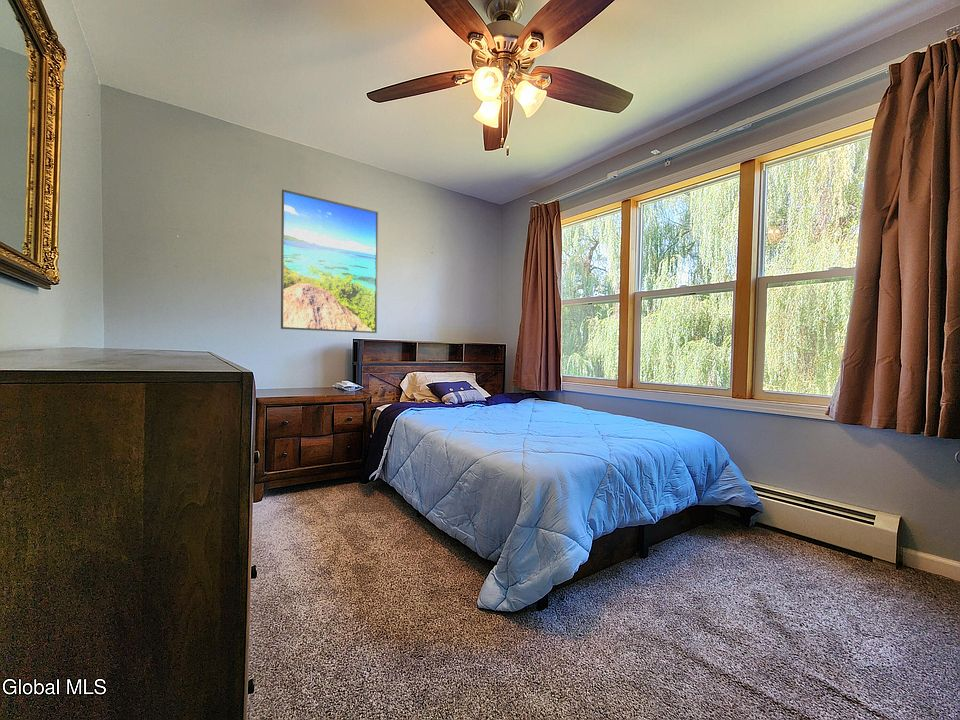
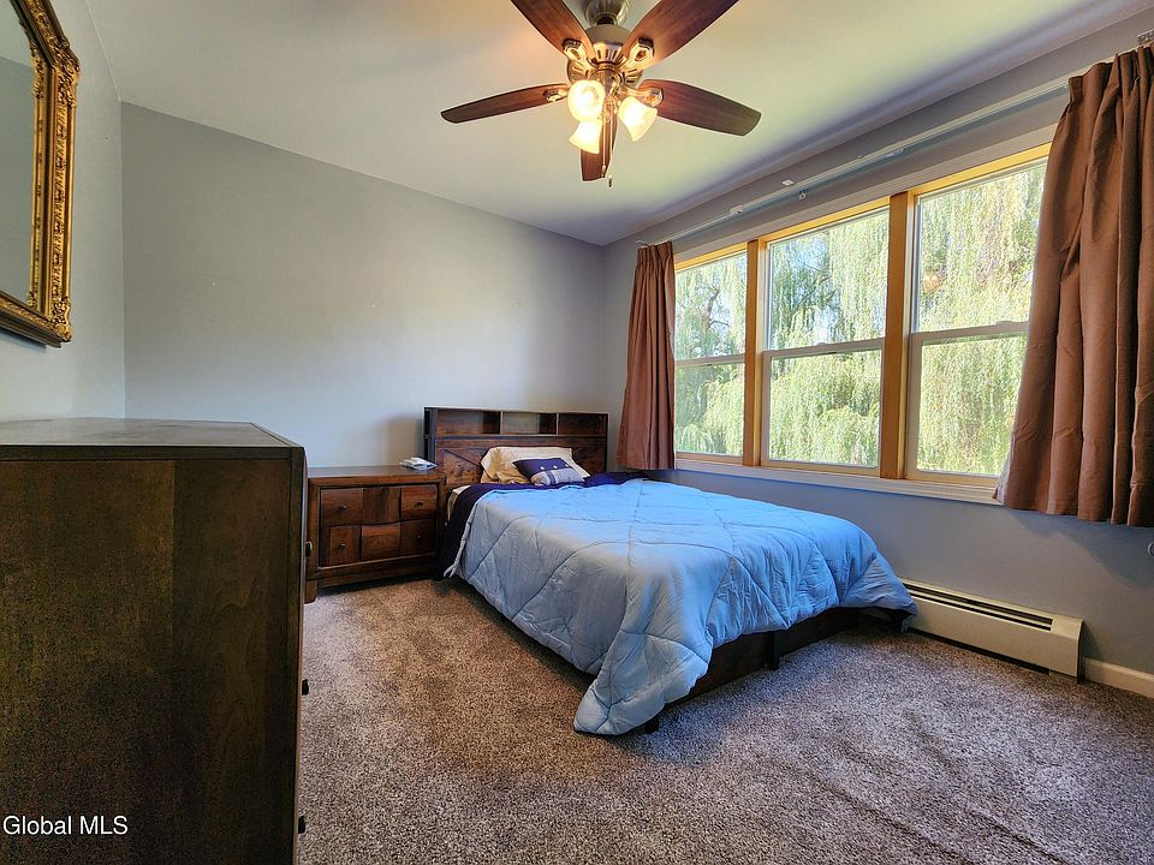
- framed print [280,189,379,334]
